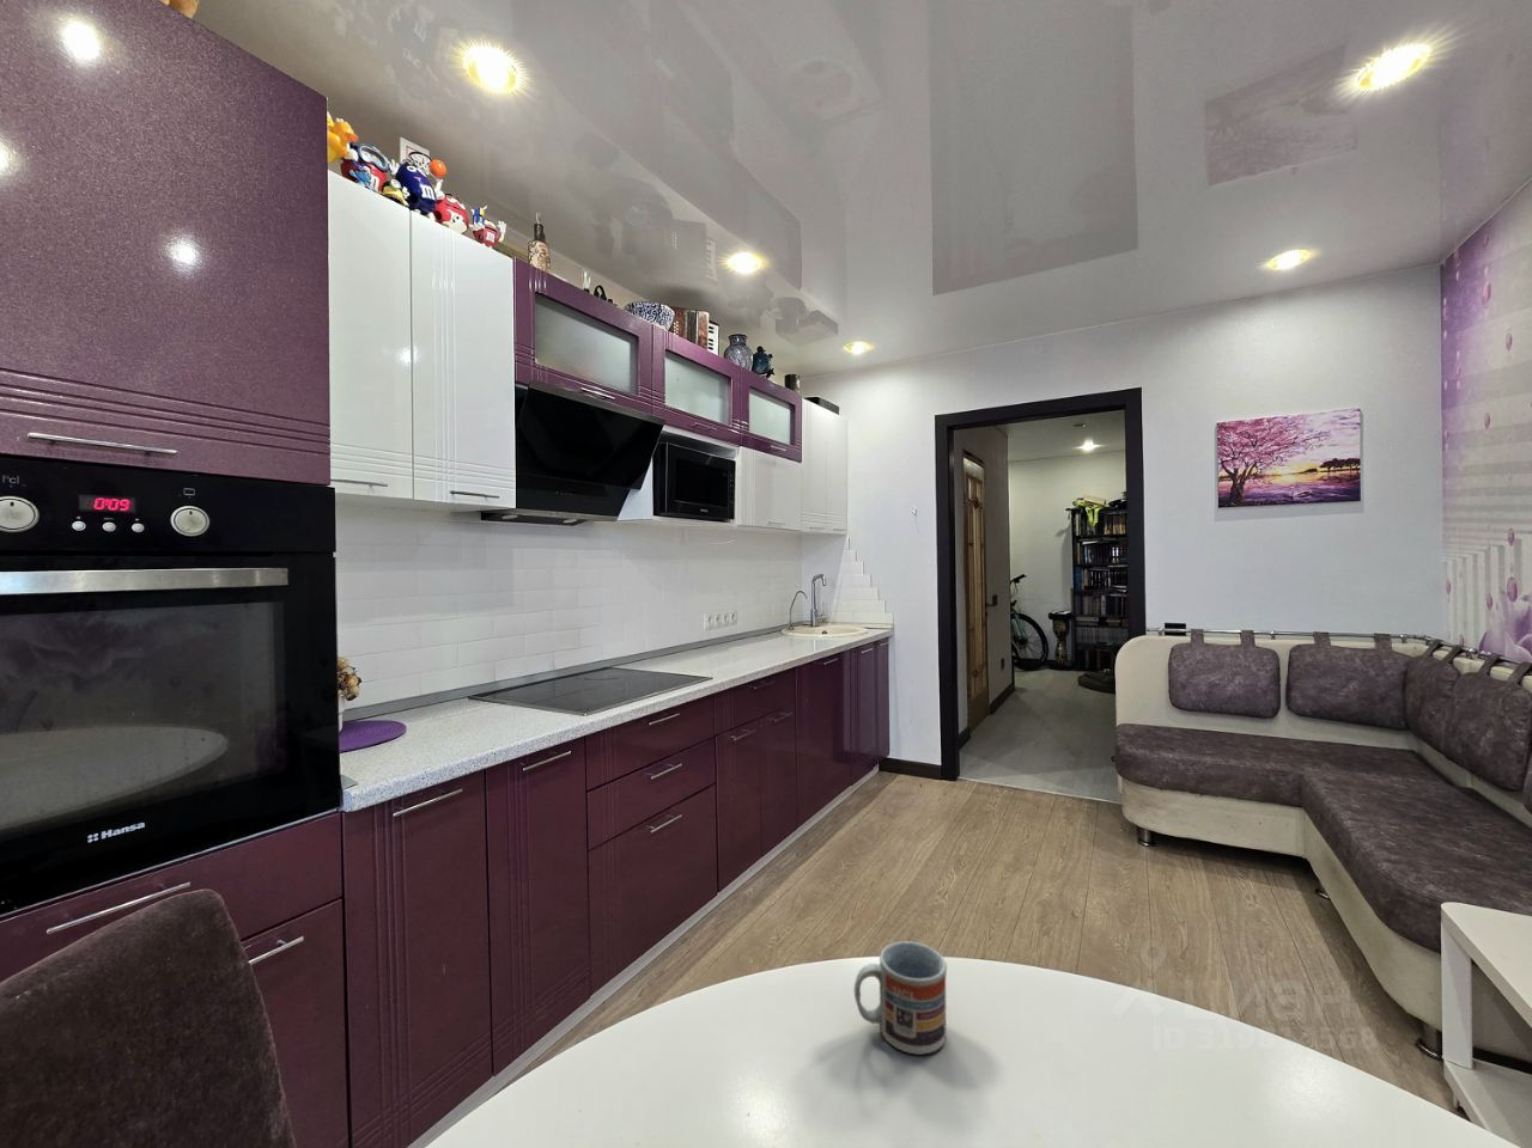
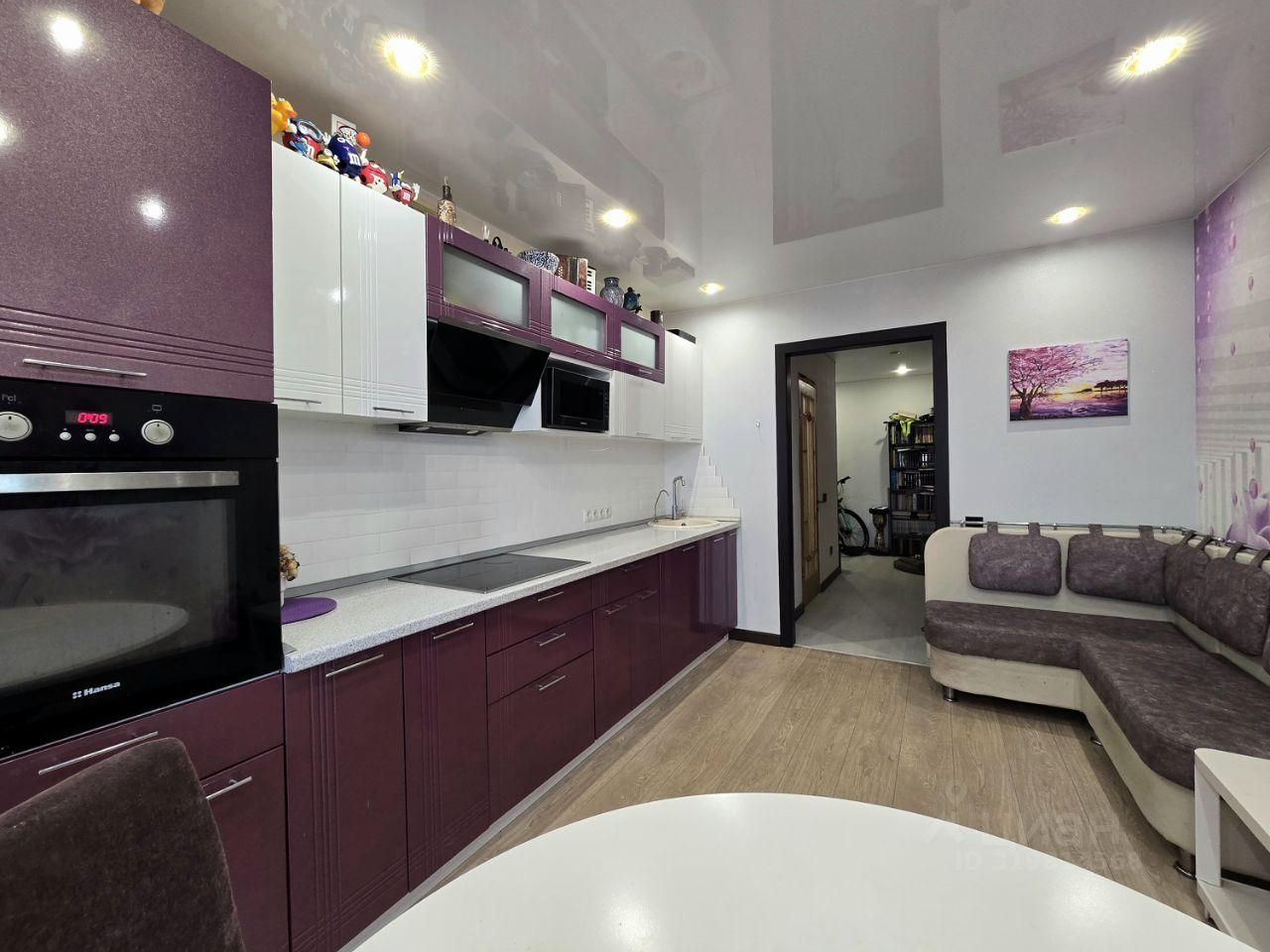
- cup [853,939,948,1056]
